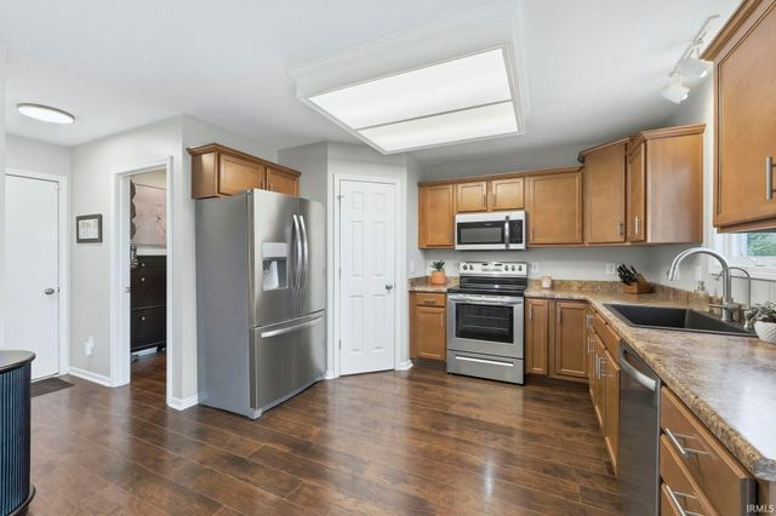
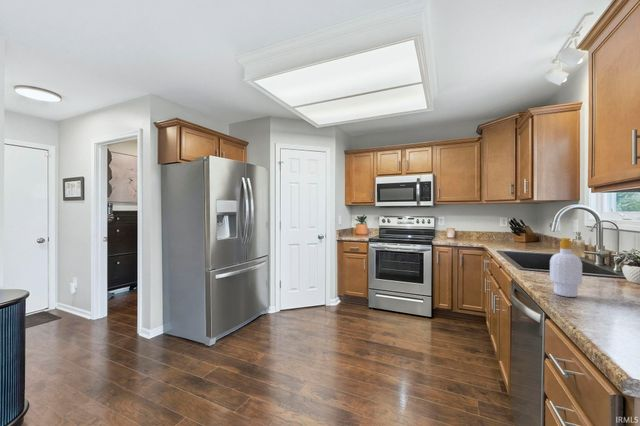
+ soap bottle [549,237,583,298]
